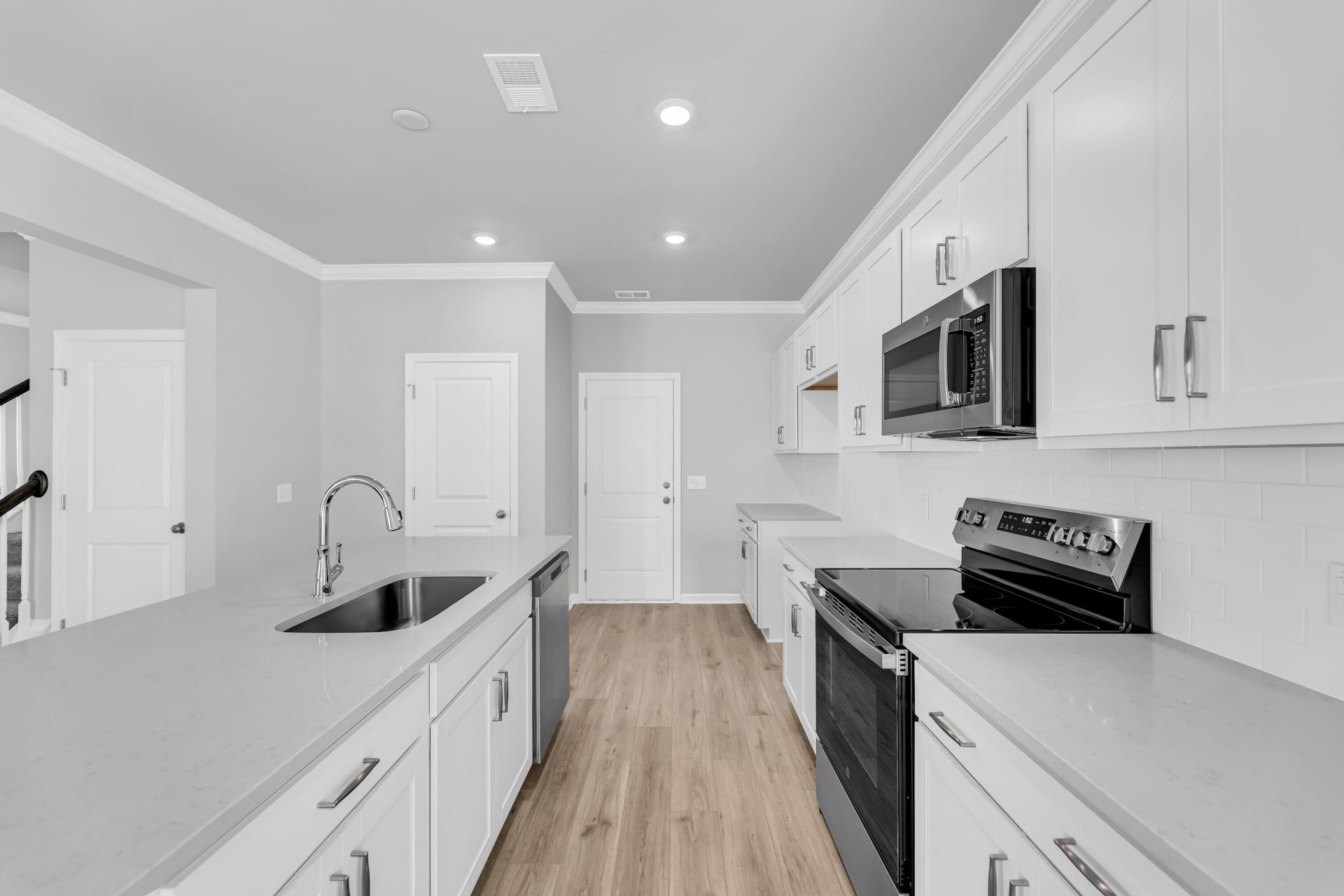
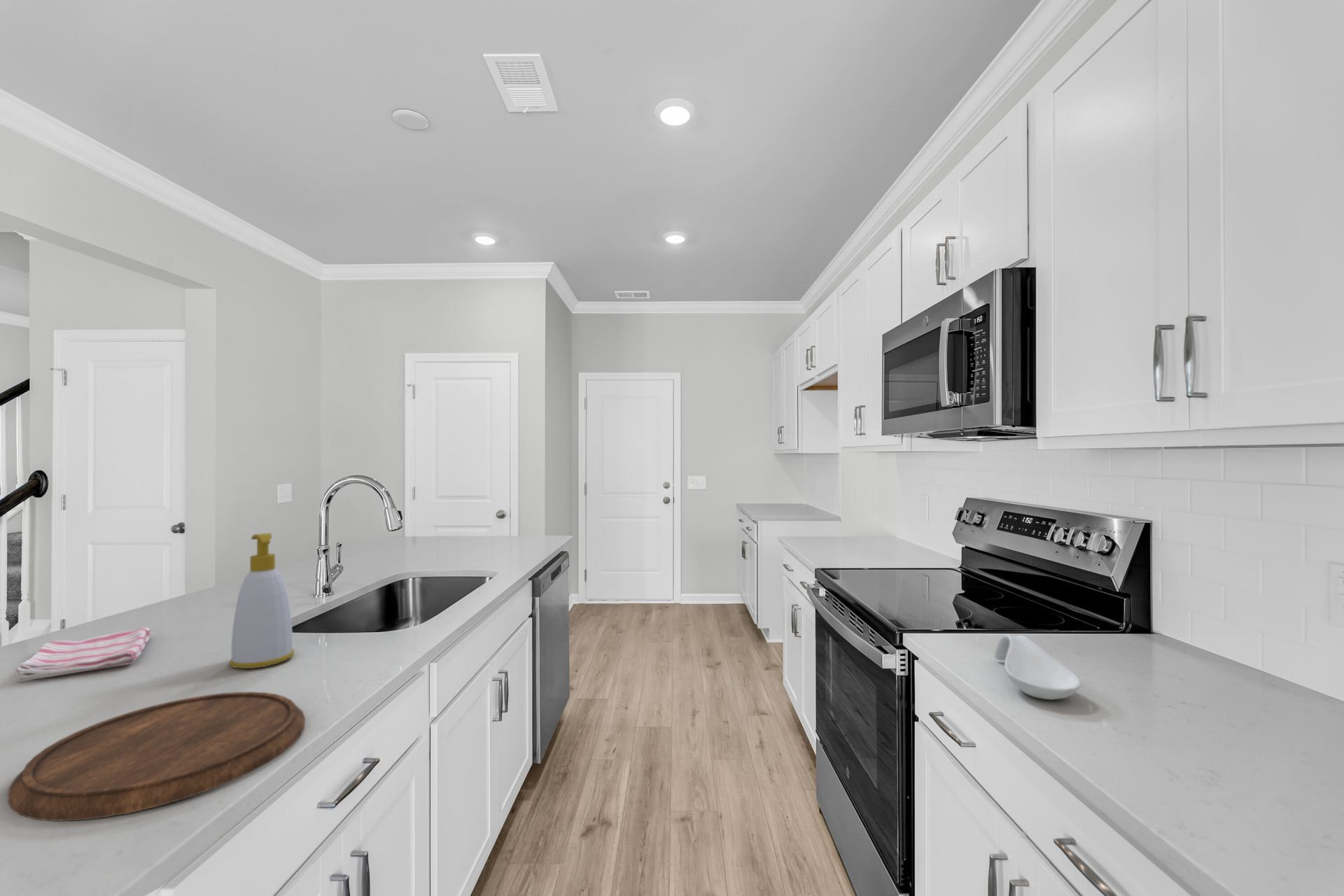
+ spoon rest [993,634,1082,701]
+ cutting board [8,691,306,822]
+ soap bottle [228,532,295,669]
+ dish towel [15,627,153,682]
